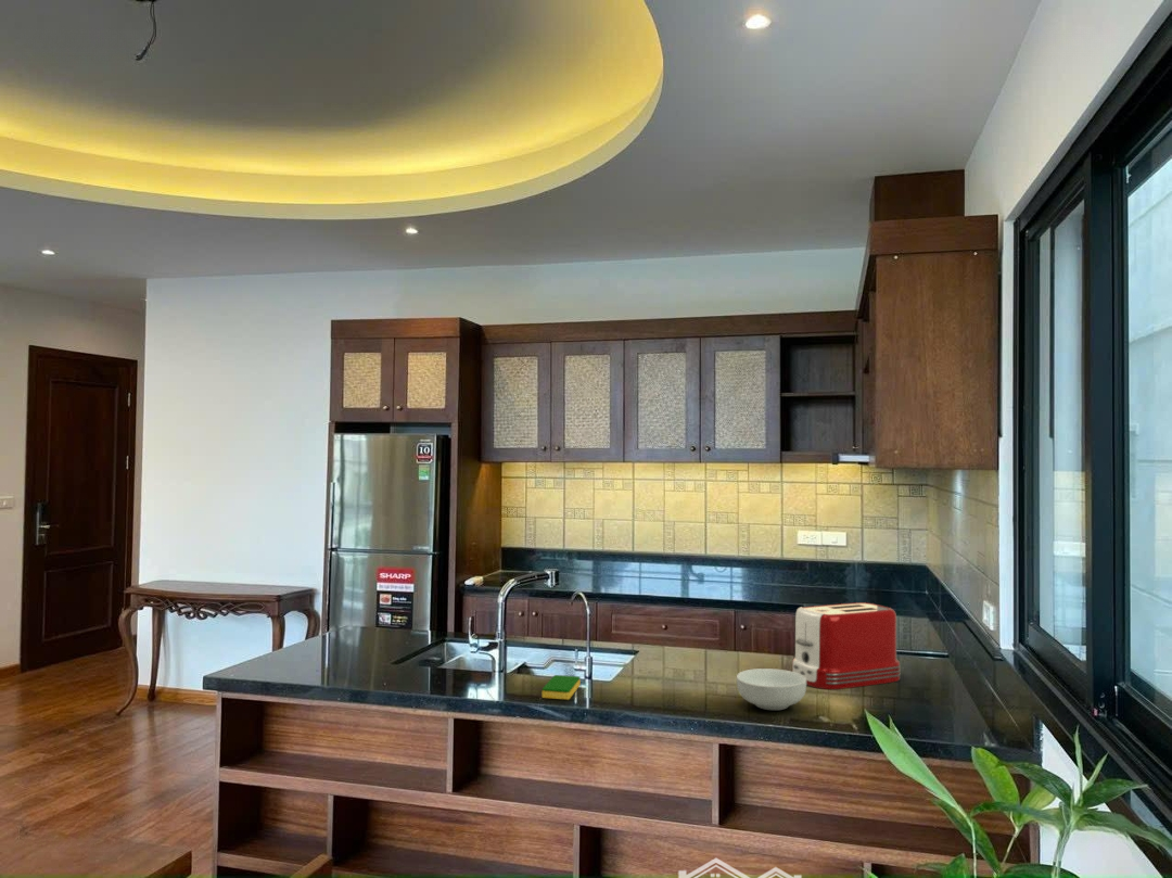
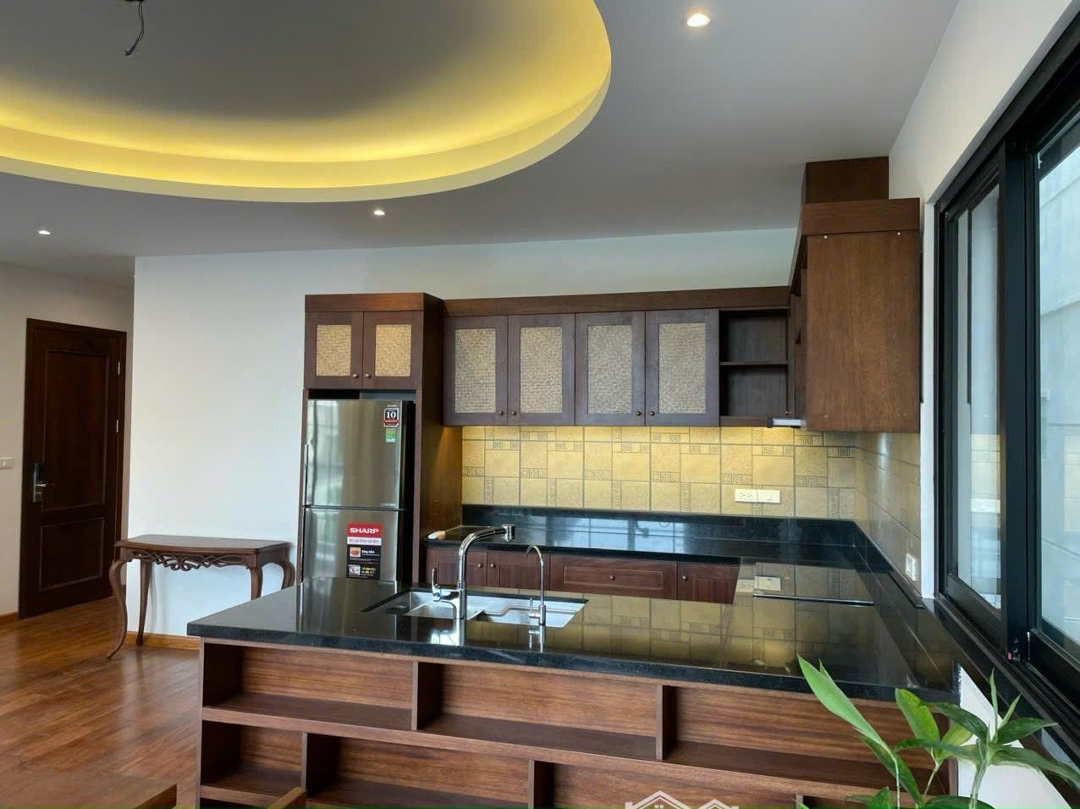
- cereal bowl [736,667,807,711]
- dish sponge [542,674,582,701]
- toaster [791,601,902,690]
